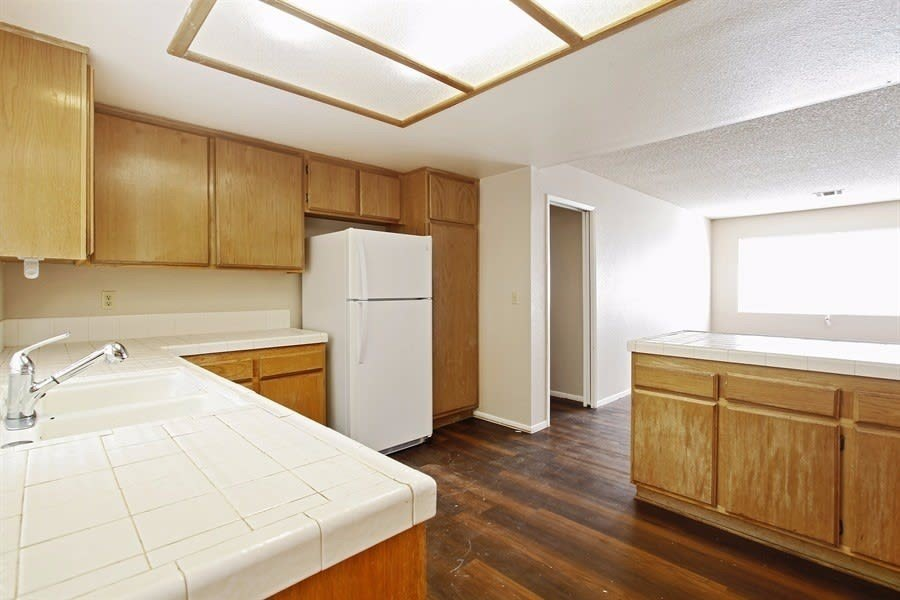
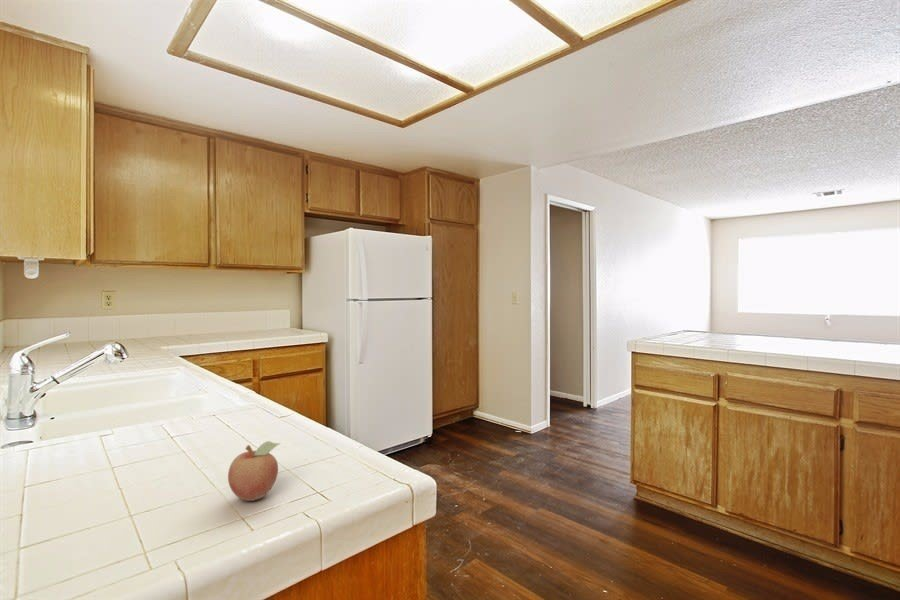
+ fruit [227,440,282,502]
